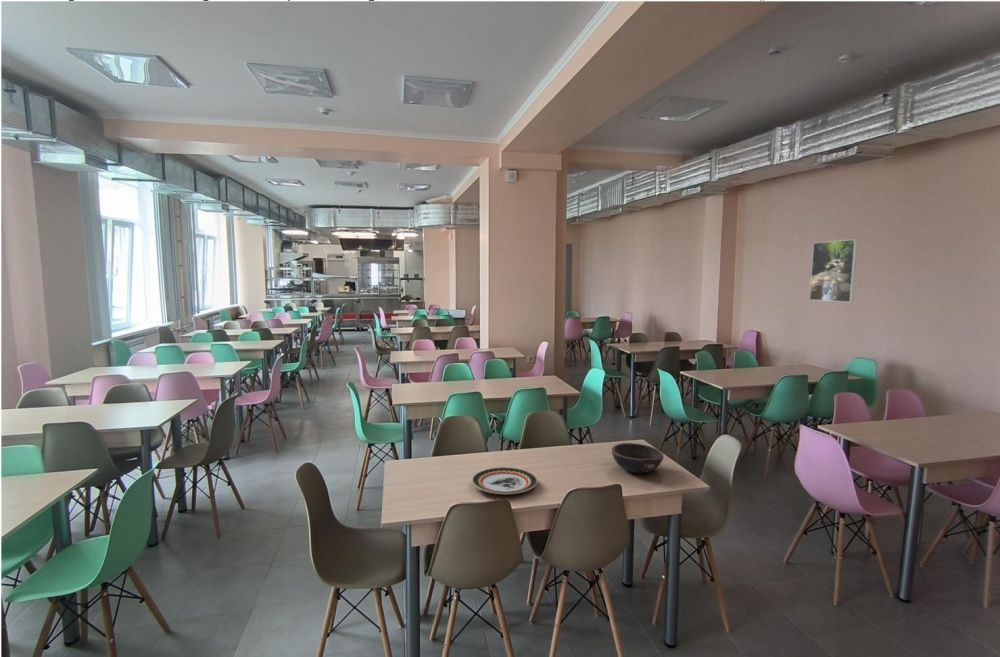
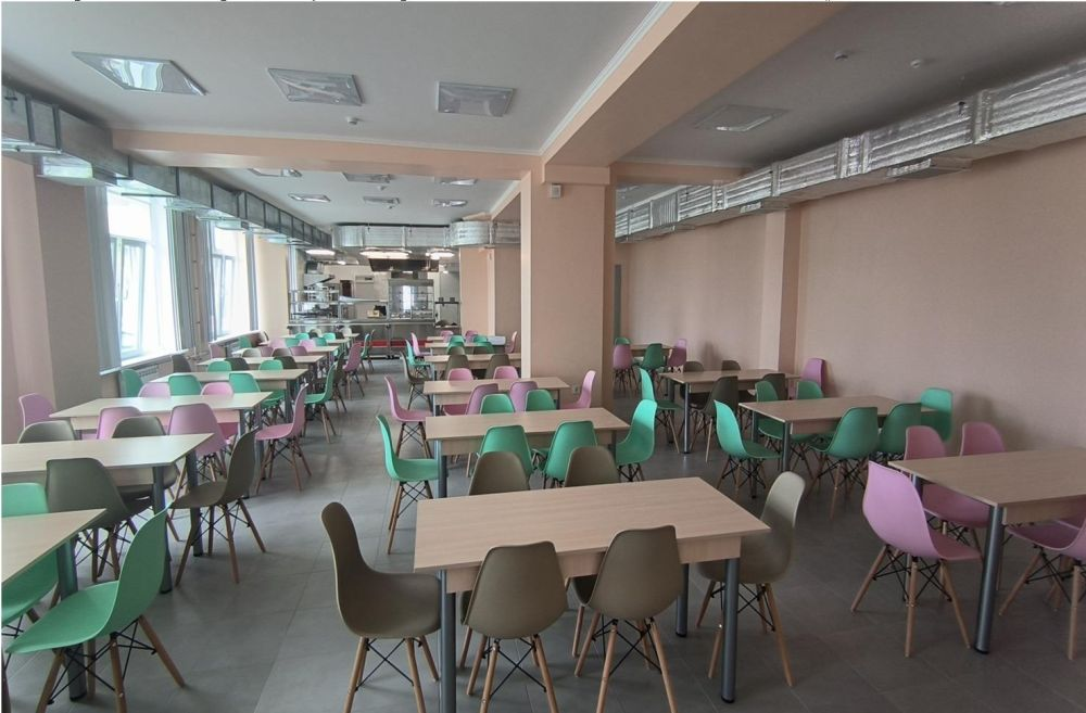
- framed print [809,238,859,303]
- bowl [611,442,665,474]
- plate [471,466,538,495]
